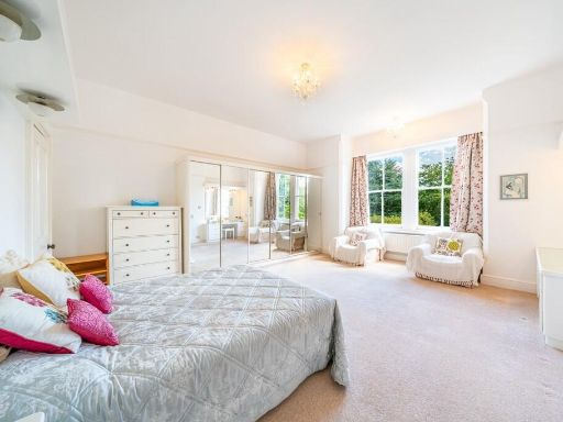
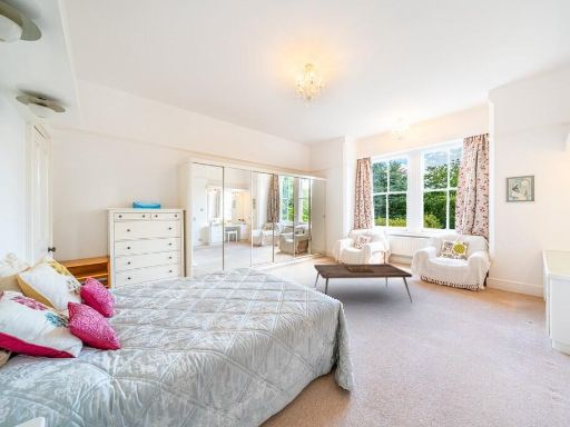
+ coffee table [313,262,413,304]
